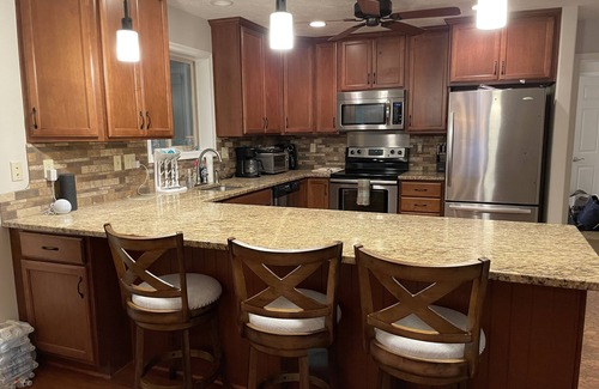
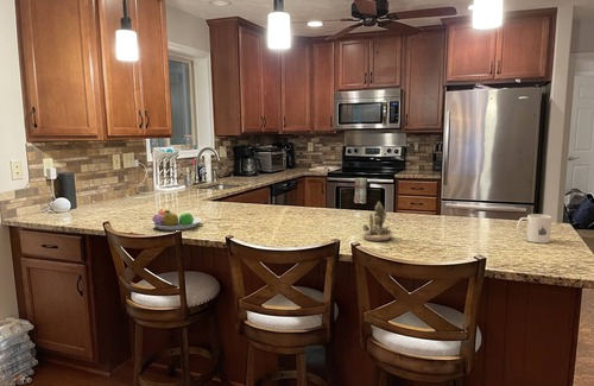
+ fruit bowl [151,208,202,232]
+ succulent planter [361,201,394,242]
+ mug [516,213,552,245]
